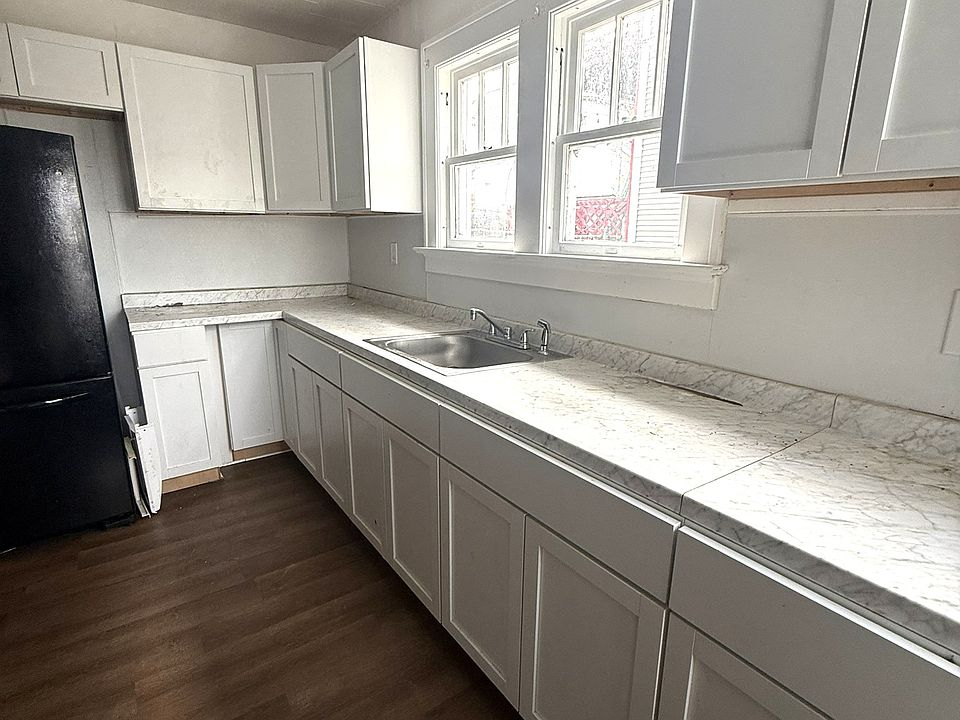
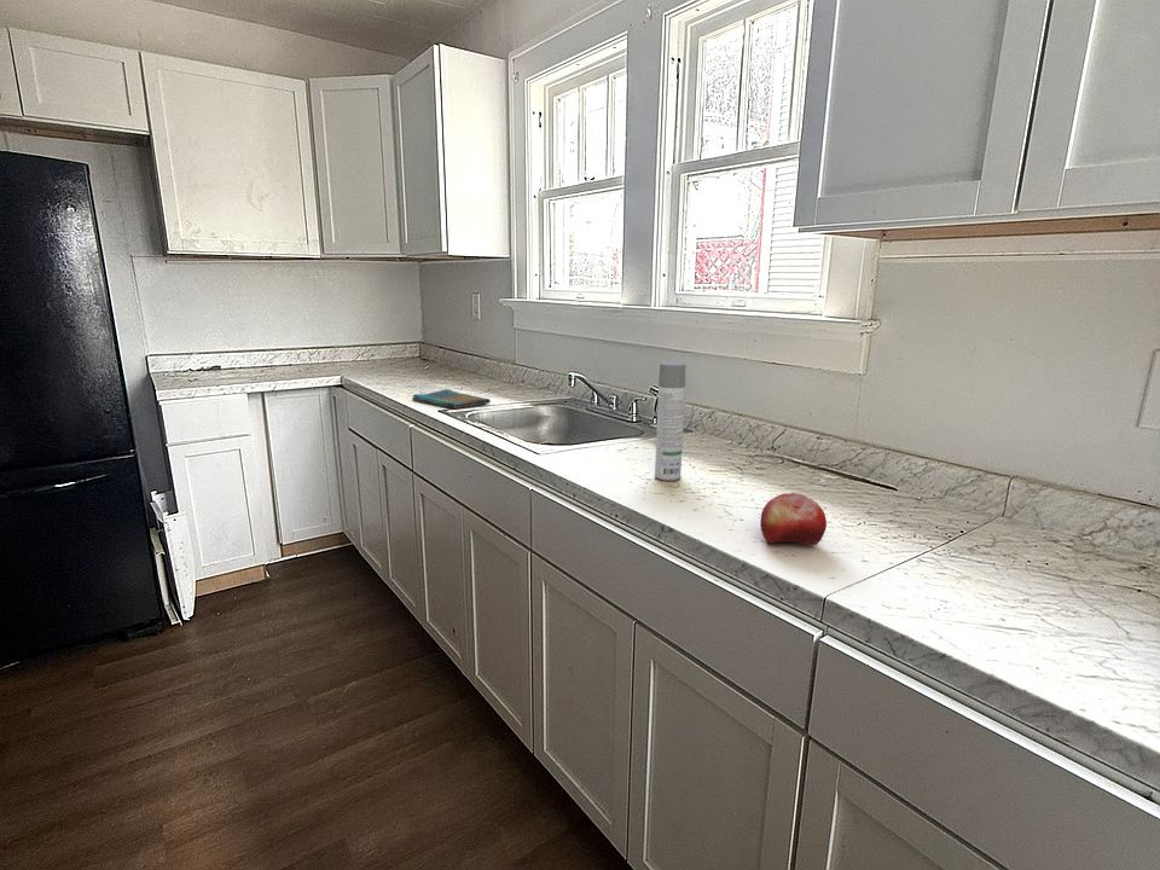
+ dish towel [411,388,492,410]
+ fruit [759,492,828,546]
+ spray bottle [654,361,686,482]
